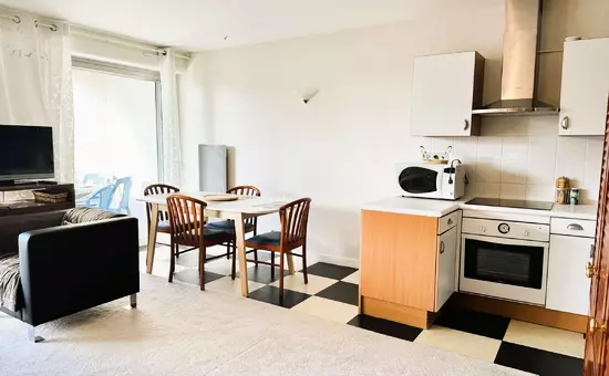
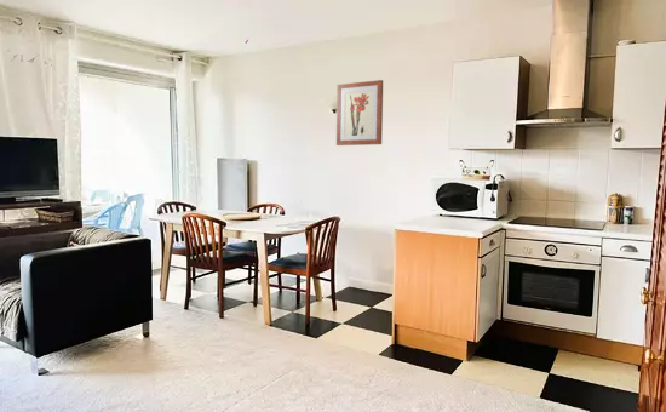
+ wall art [335,79,384,147]
